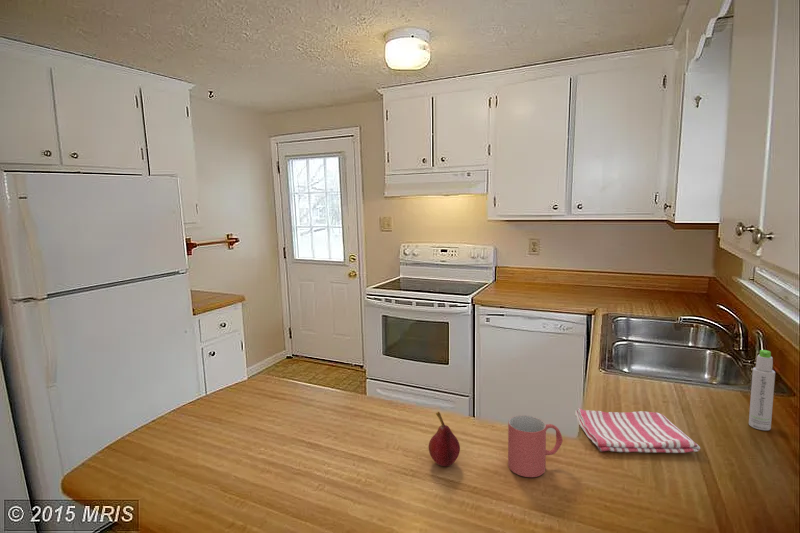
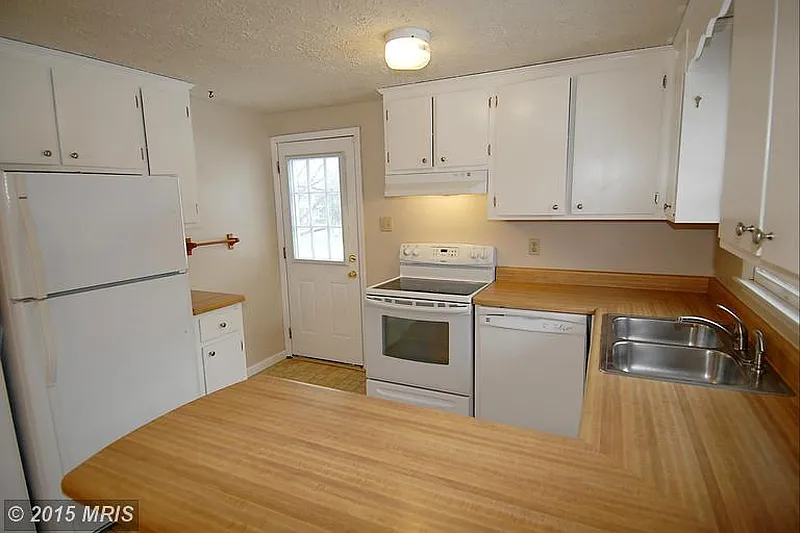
- bottle [748,349,776,431]
- dish towel [574,407,701,454]
- fruit [428,411,461,467]
- mug [507,414,563,478]
